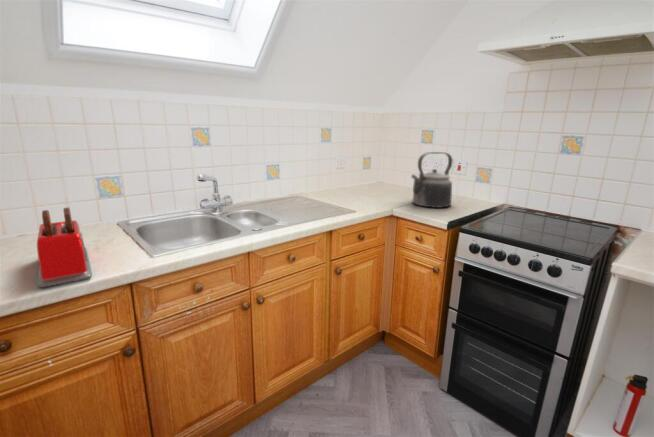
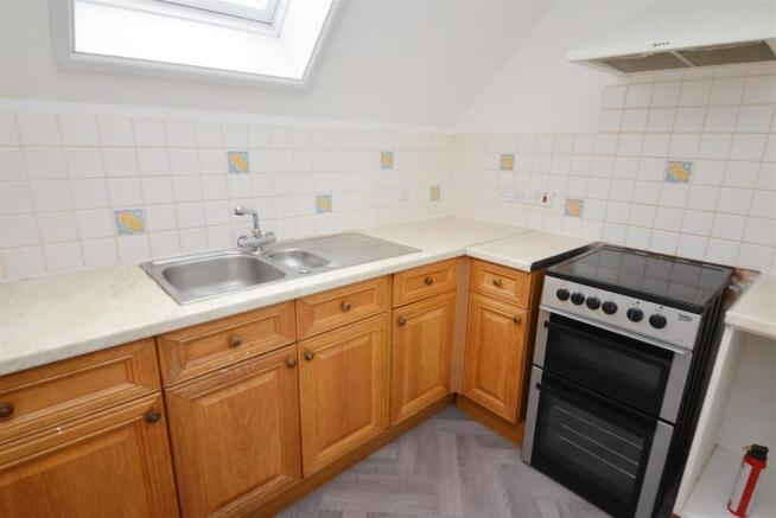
- toaster [36,206,93,289]
- kettle [411,151,454,209]
